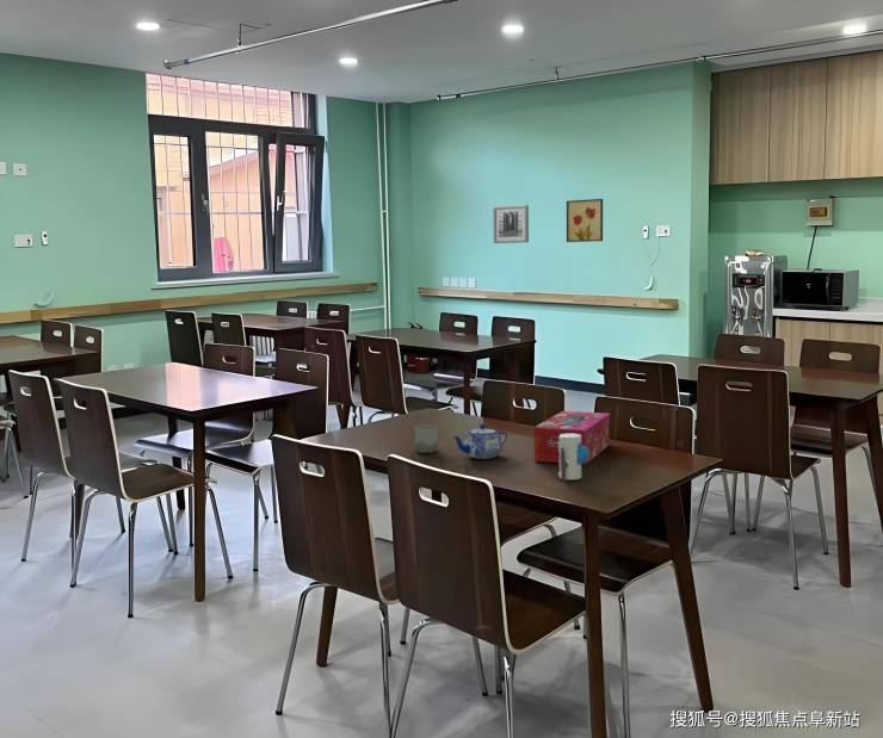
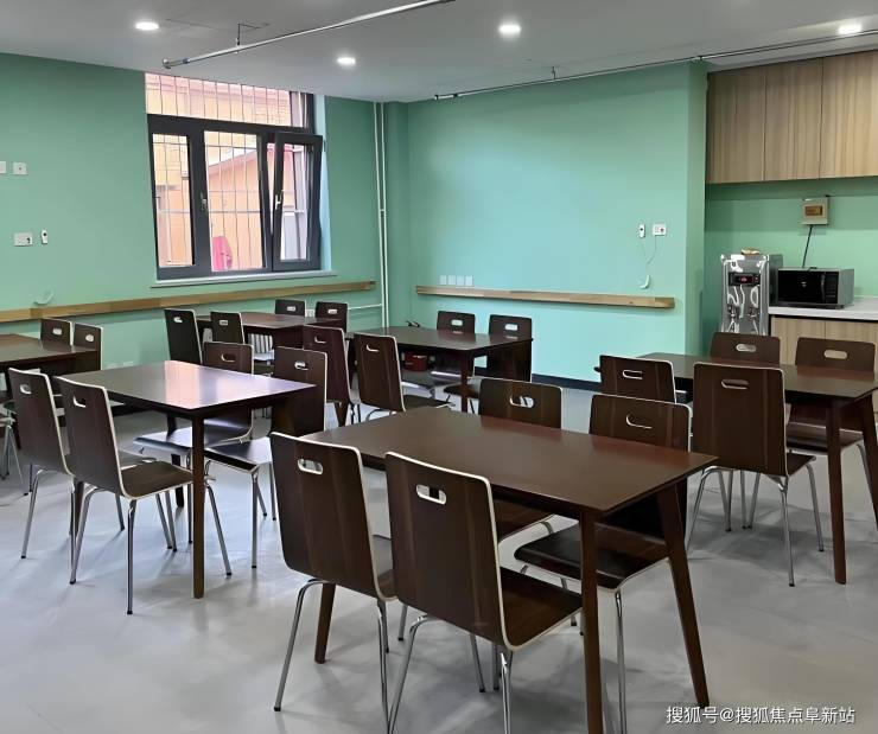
- wall art [492,204,530,244]
- toy [557,434,589,483]
- tissue box [533,410,611,466]
- wall art [566,198,604,243]
- cup [414,423,439,454]
- teapot [451,423,508,460]
